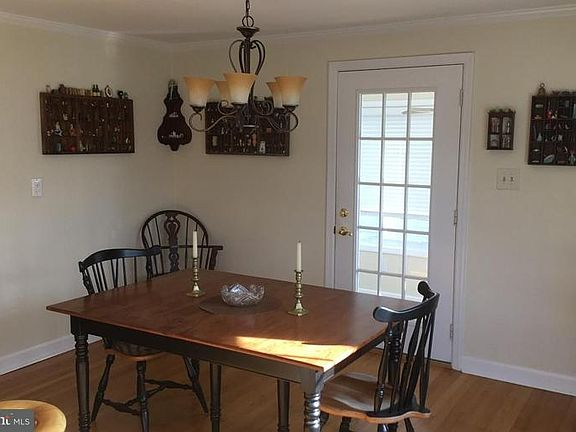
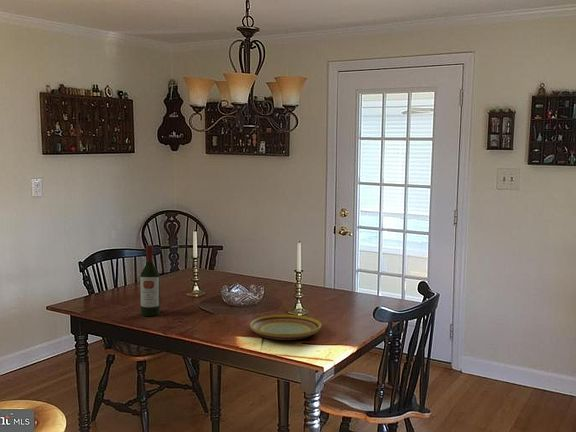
+ wine bottle [139,244,161,317]
+ plate [249,314,322,341]
